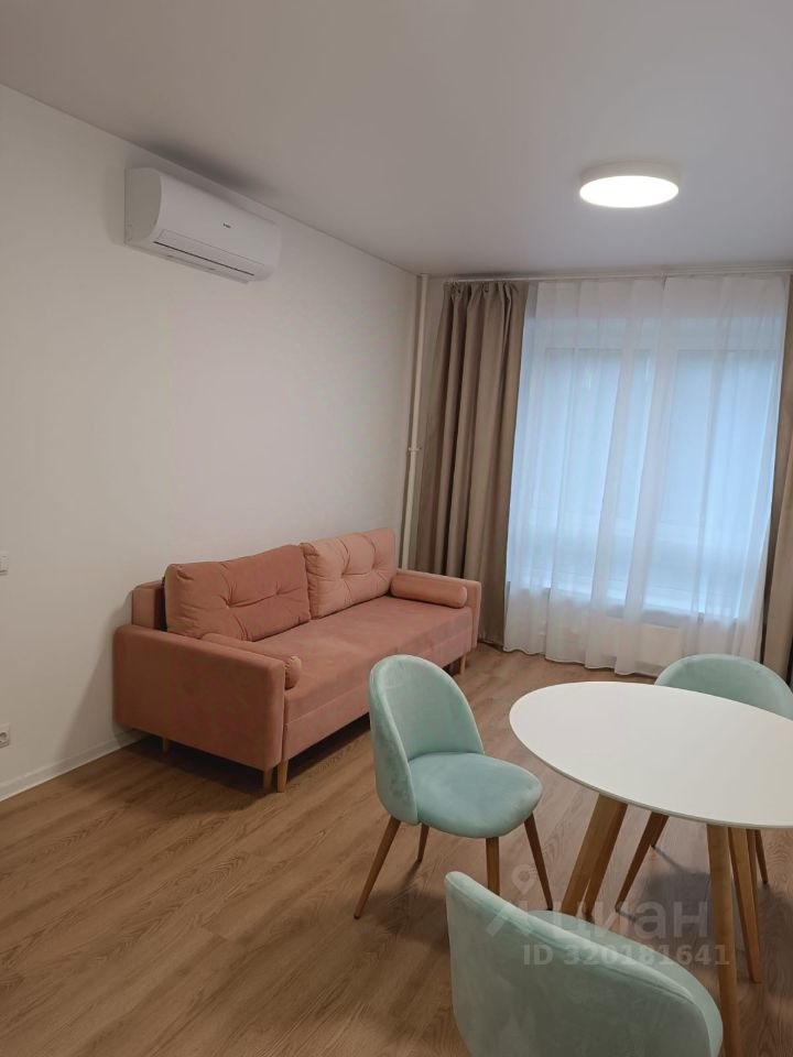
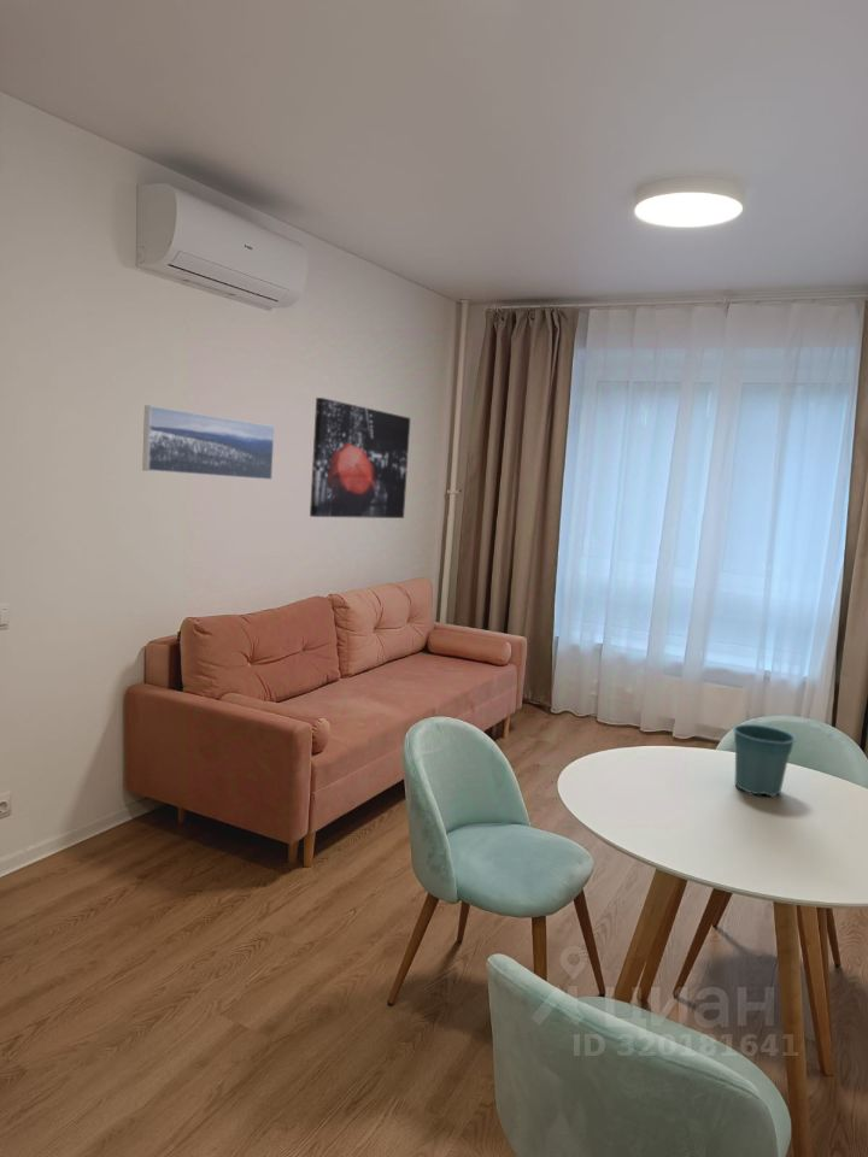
+ flower pot [732,723,797,797]
+ wall art [309,397,411,519]
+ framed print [141,405,276,481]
